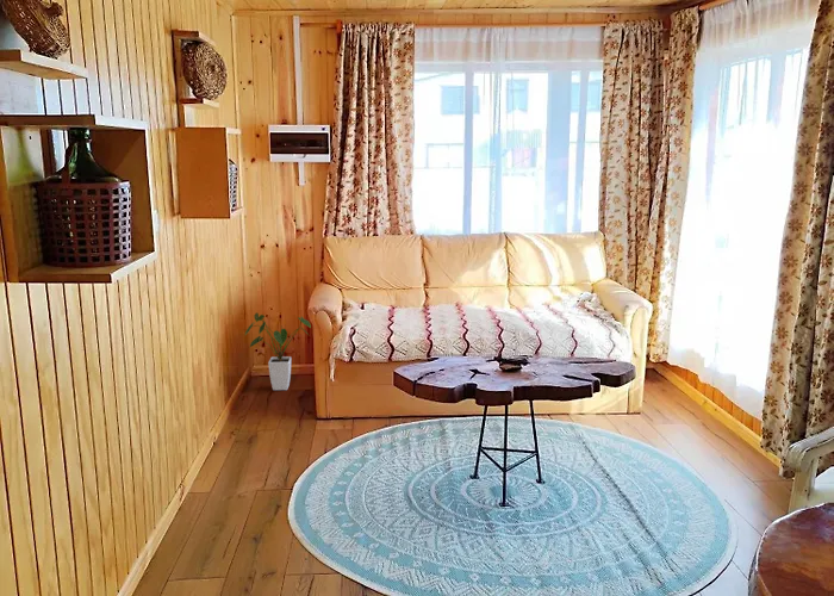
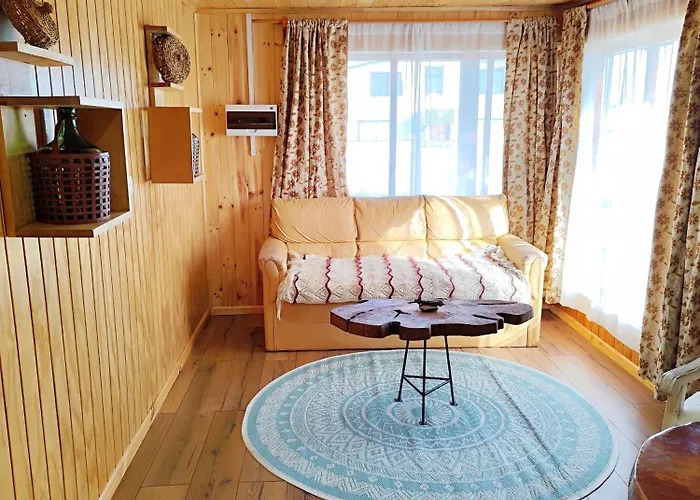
- house plant [243,312,312,391]
